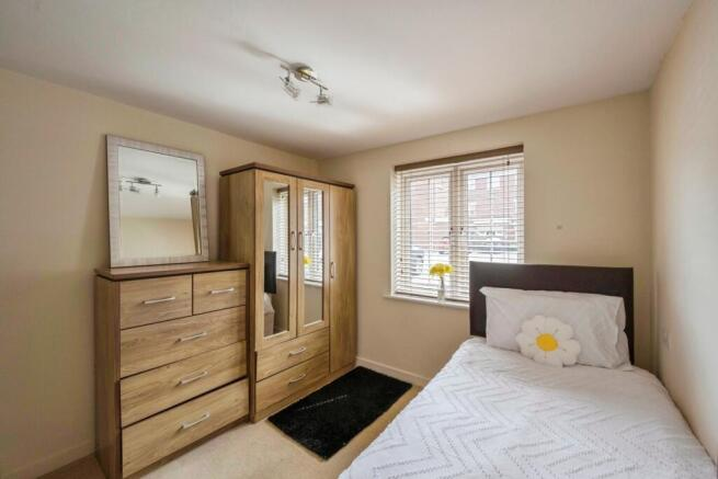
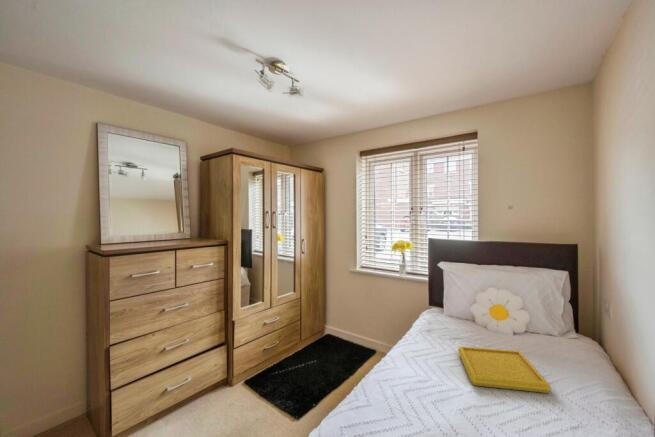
+ serving tray [457,346,552,394]
